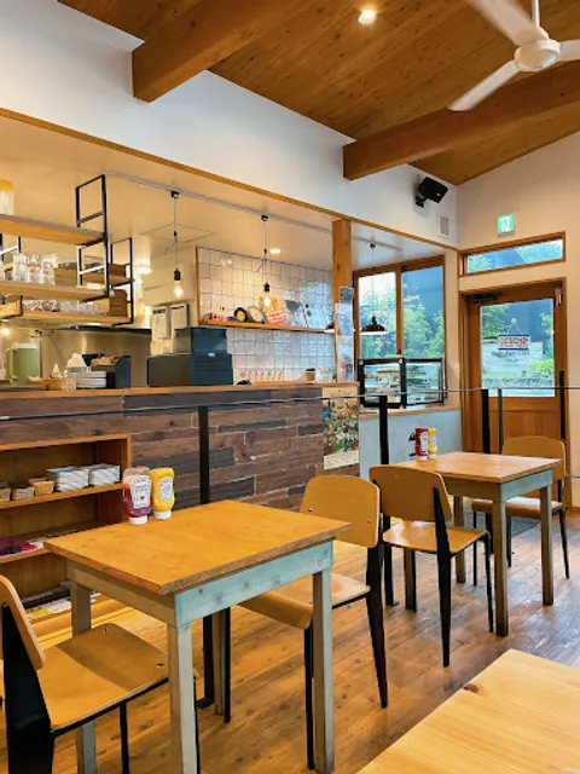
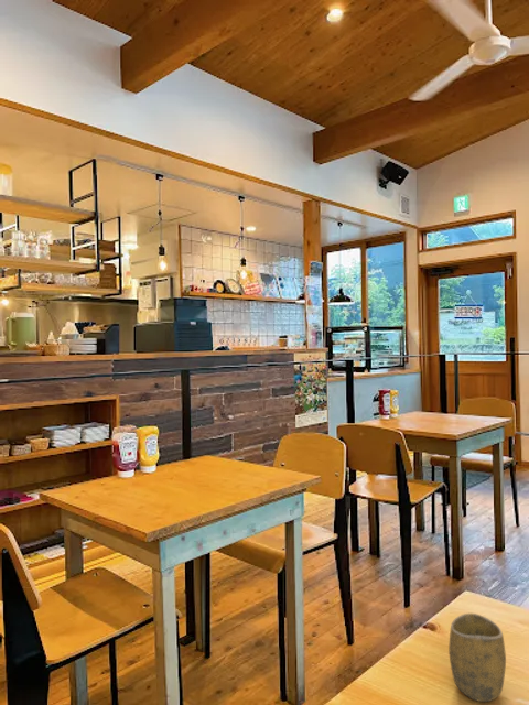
+ cup [447,612,507,703]
